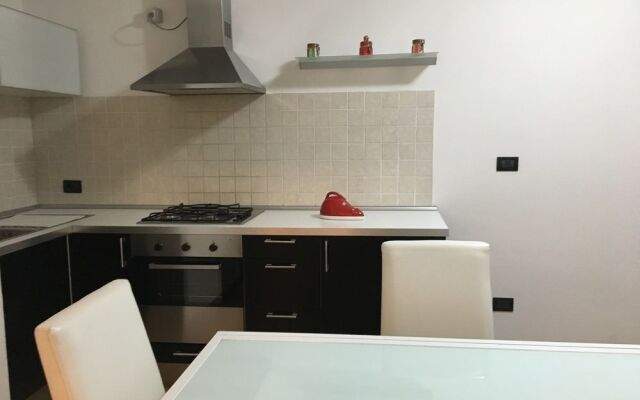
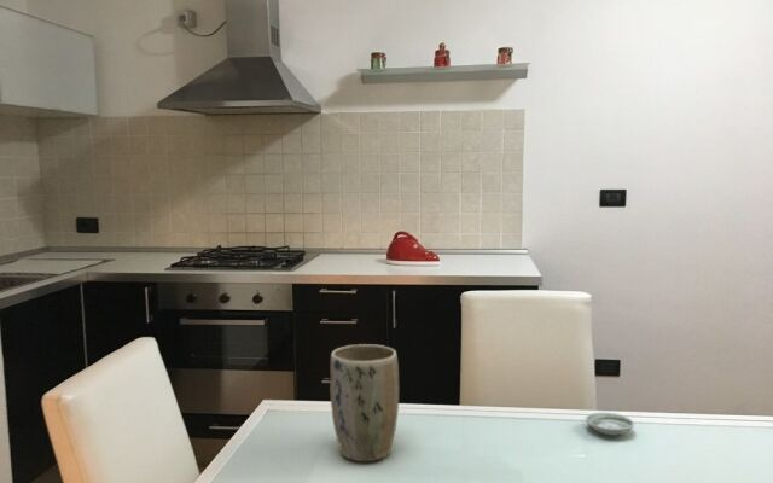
+ plant pot [329,343,400,462]
+ saucer [585,412,635,437]
